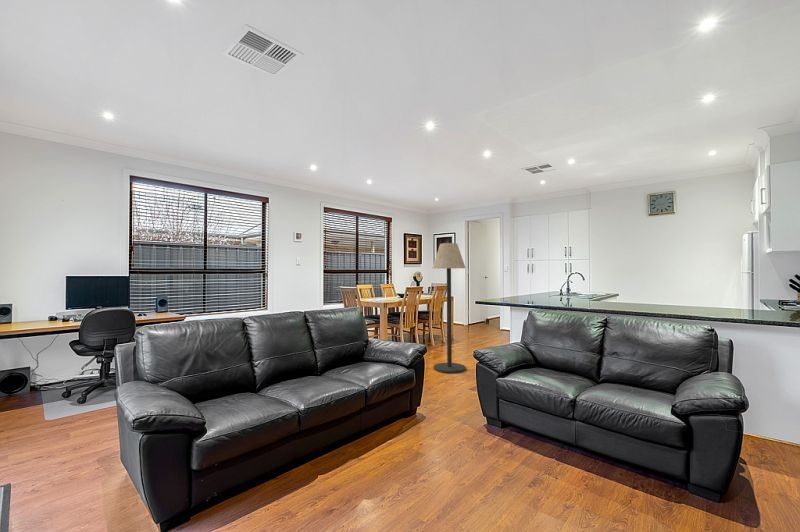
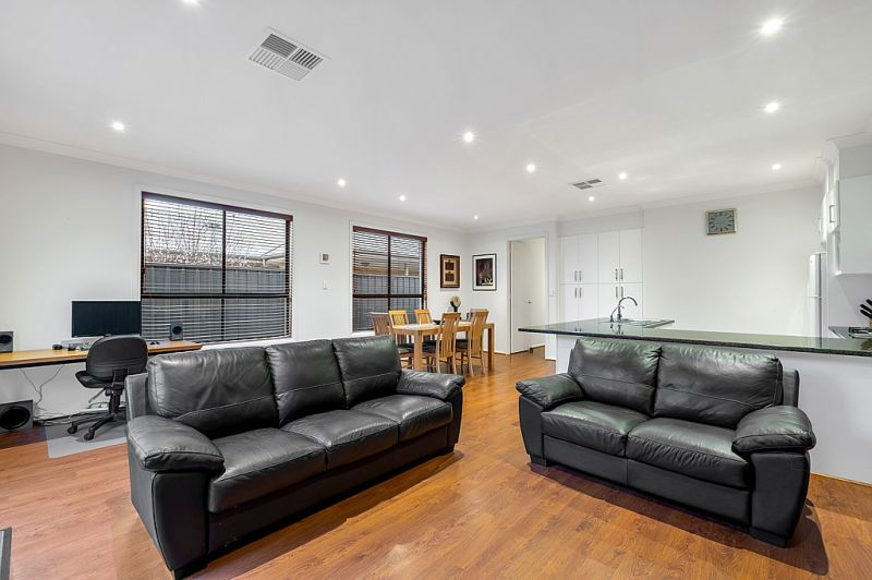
- floor lamp [432,242,467,374]
